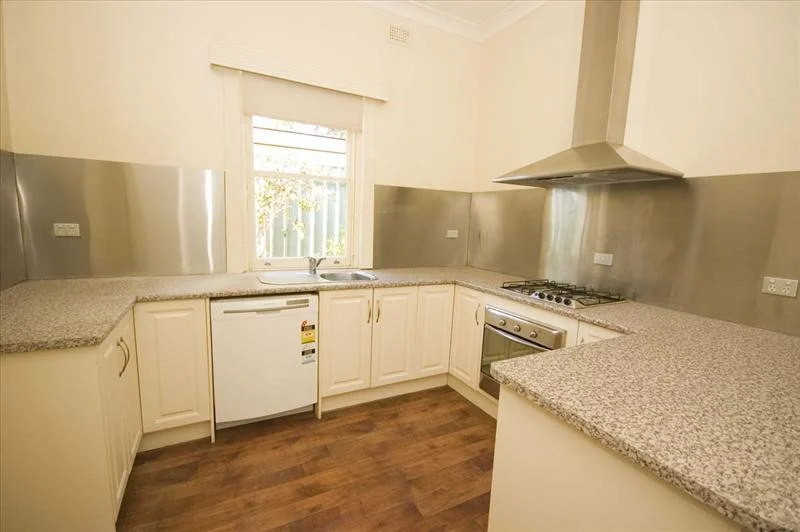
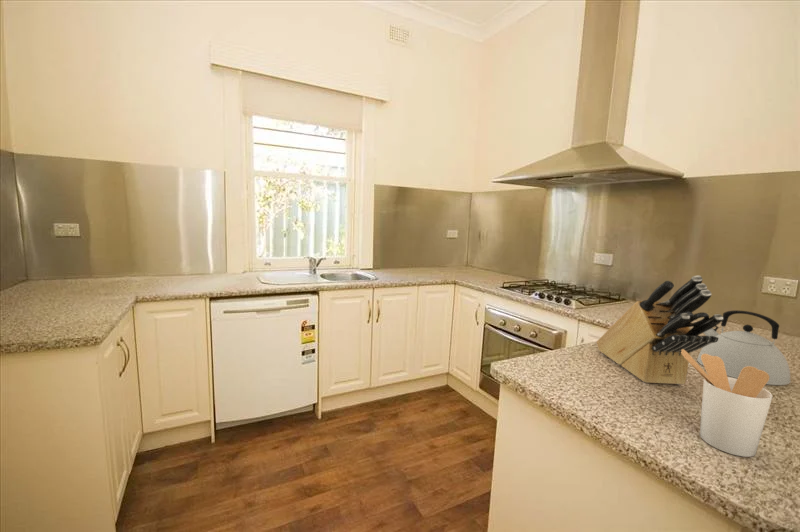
+ utensil holder [681,349,774,458]
+ kettle [696,309,792,386]
+ knife block [596,275,723,385]
